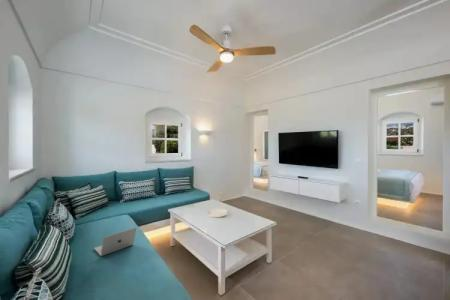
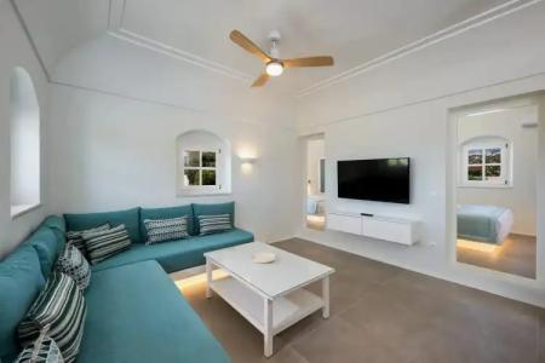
- laptop [93,227,137,257]
